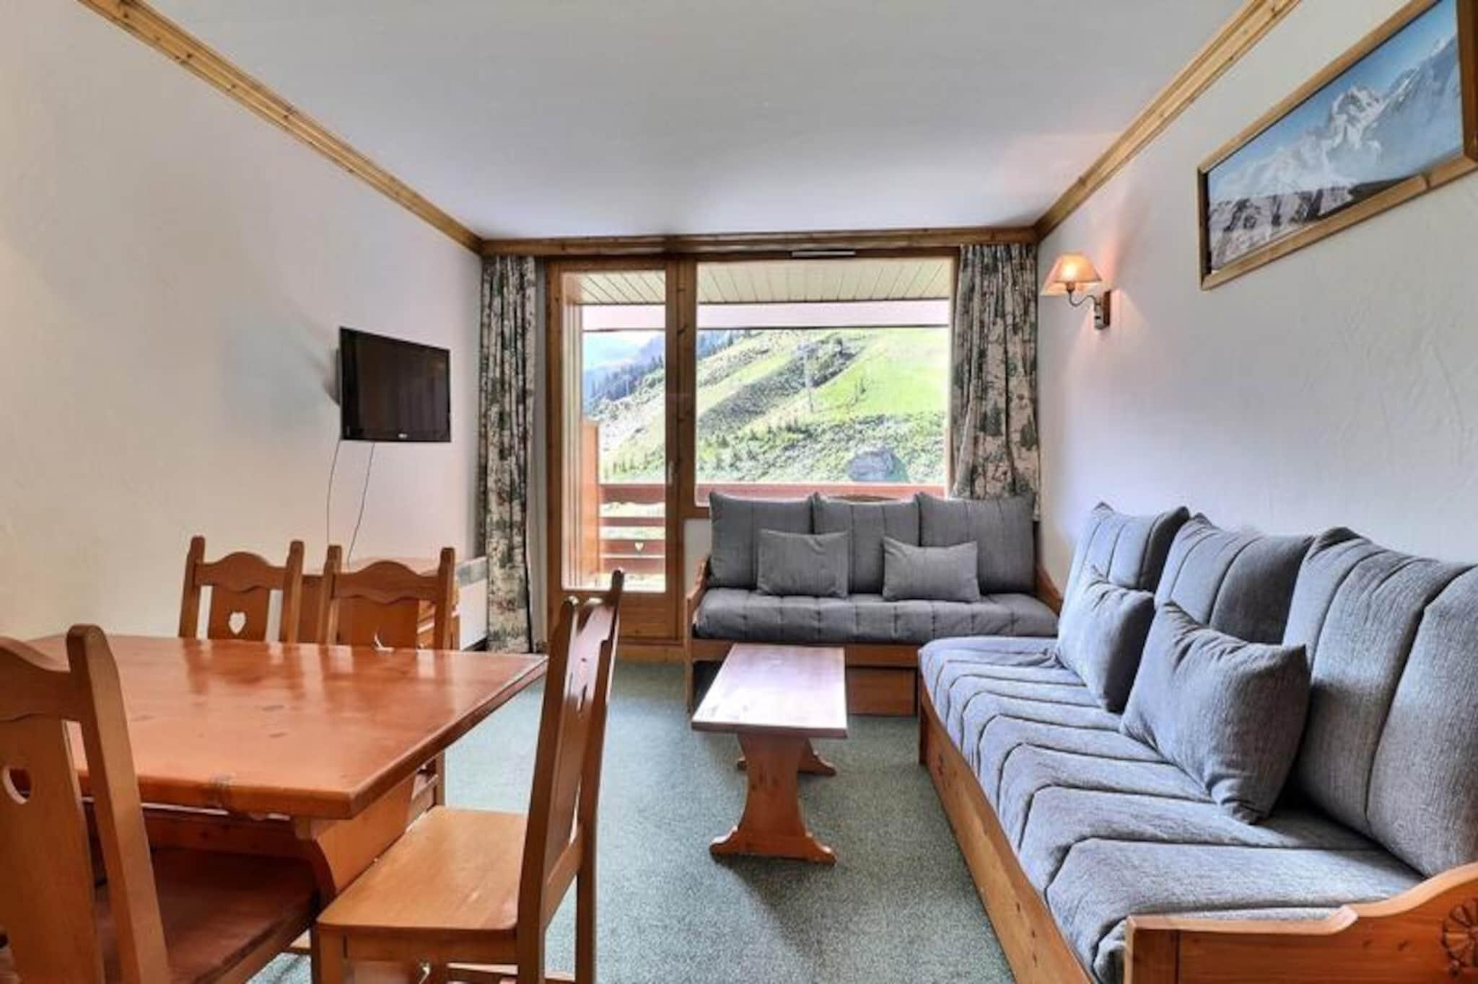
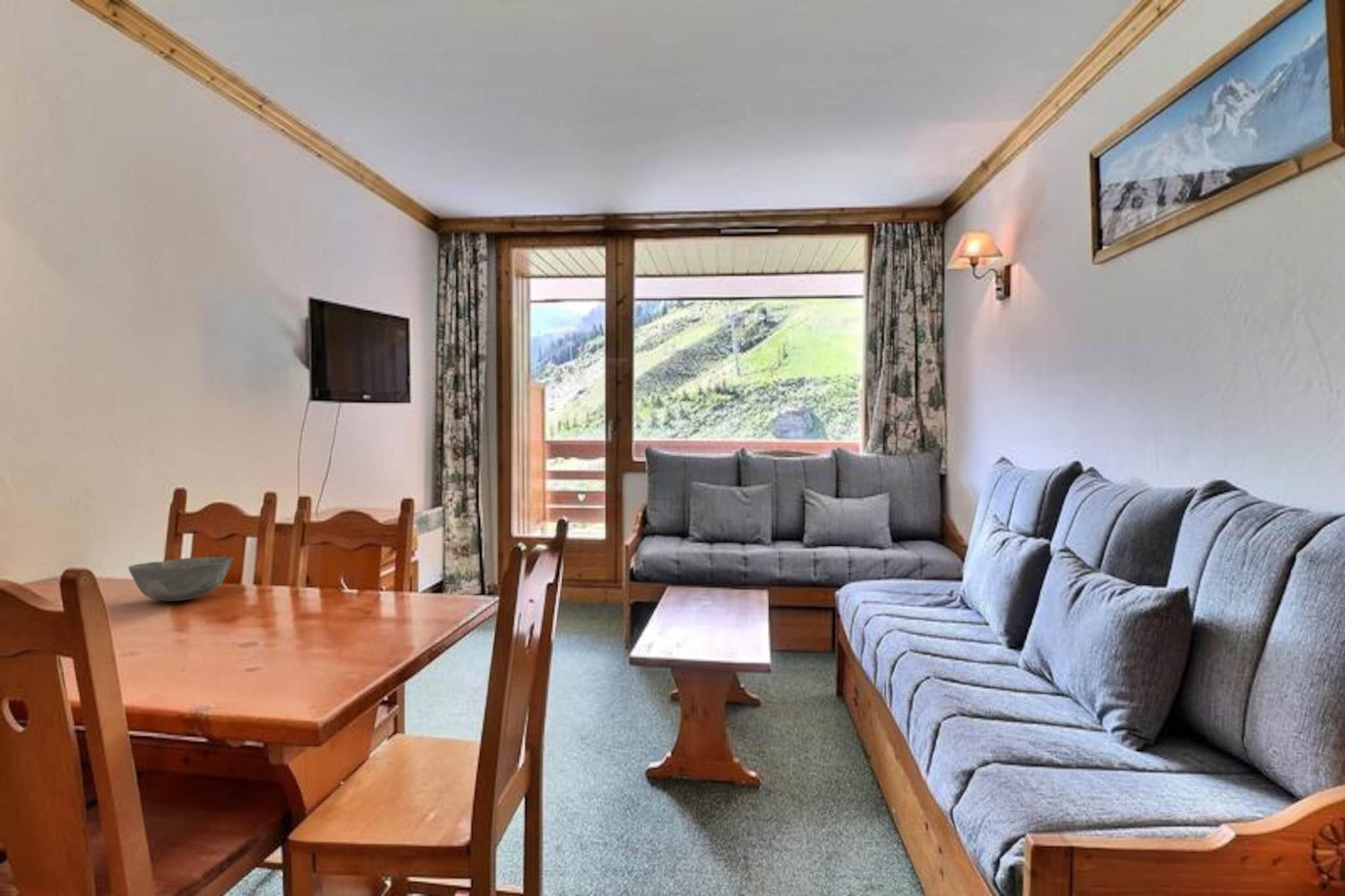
+ bowl [127,556,234,602]
